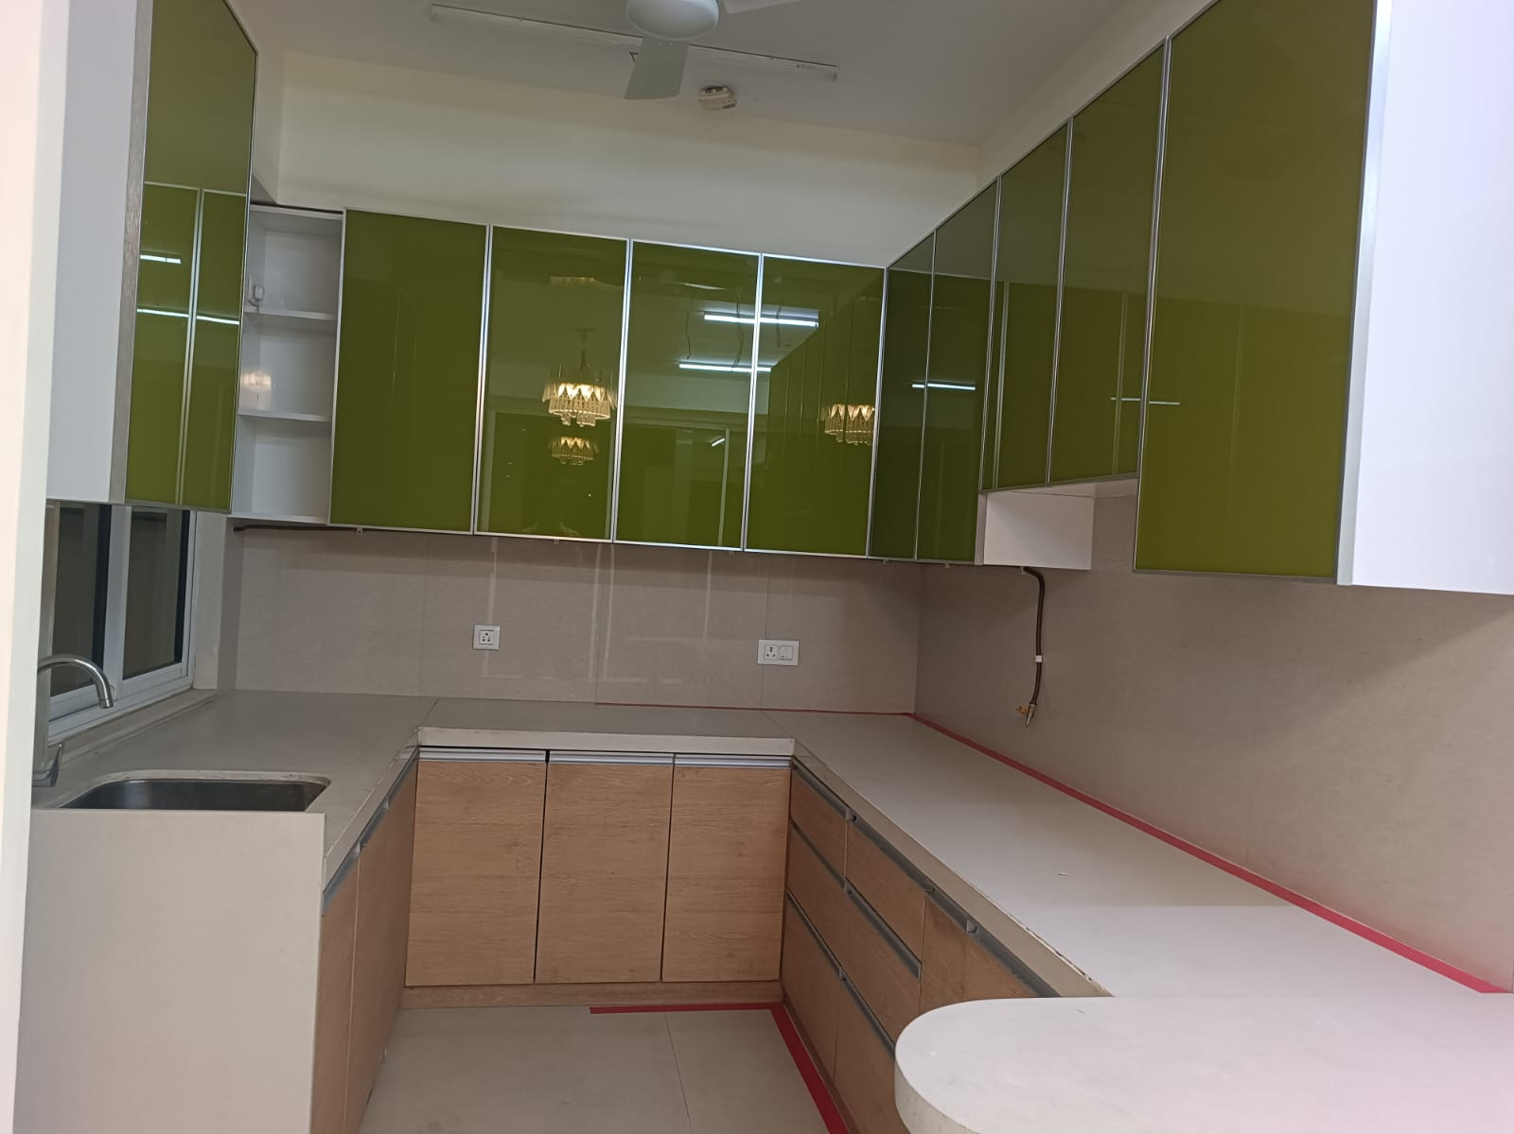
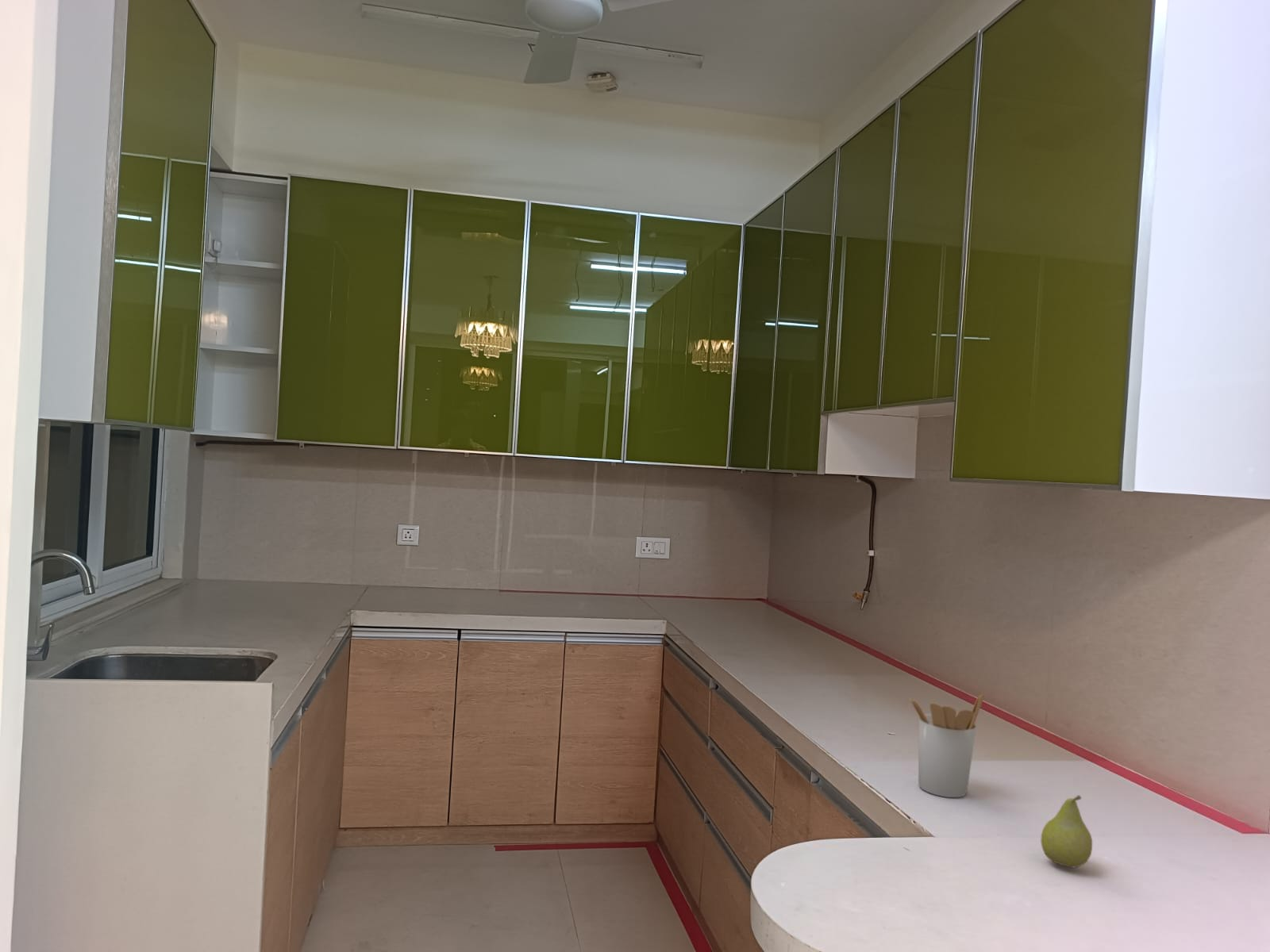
+ fruit [1040,794,1093,869]
+ utensil holder [909,693,985,798]
